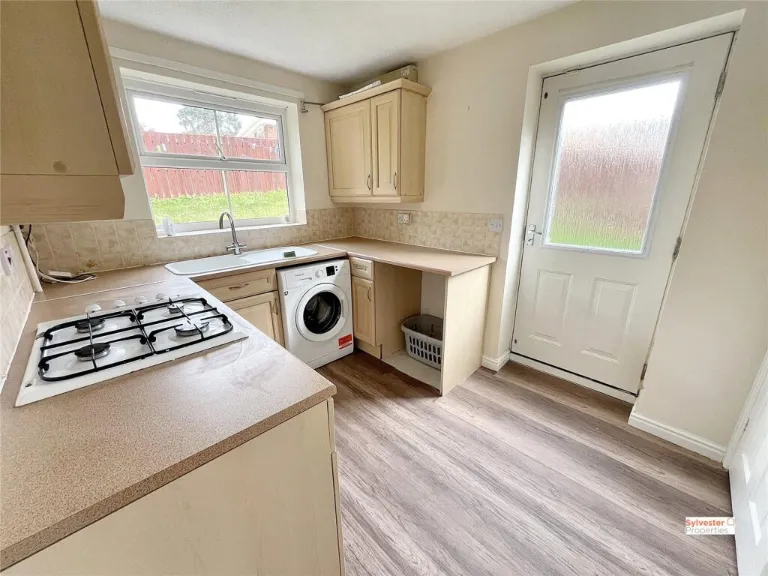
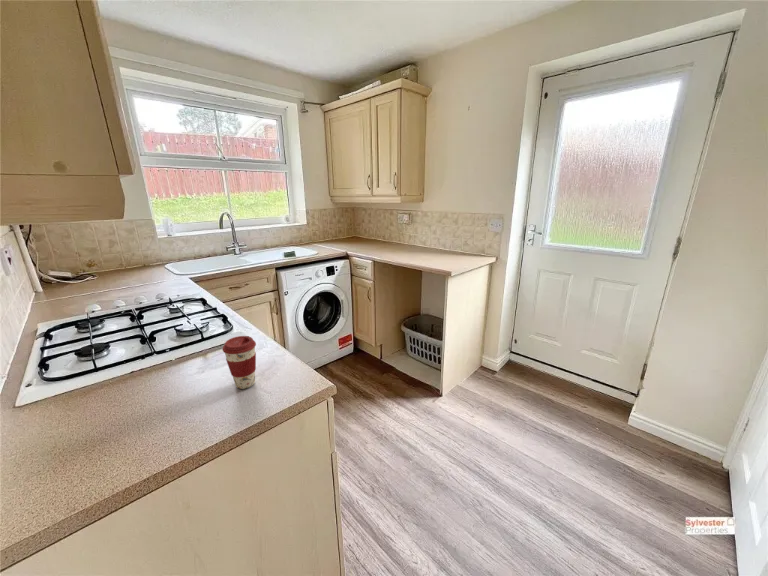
+ coffee cup [221,335,257,390]
